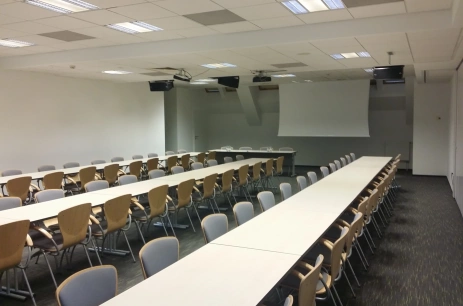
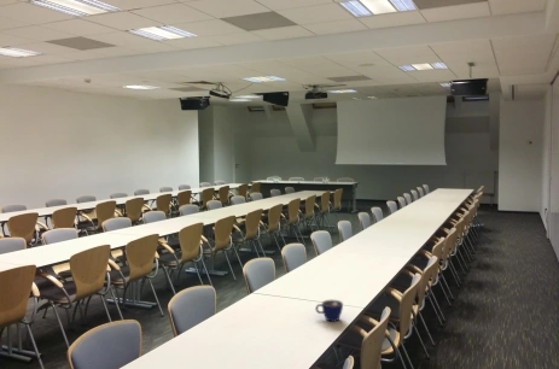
+ cup [314,299,344,322]
